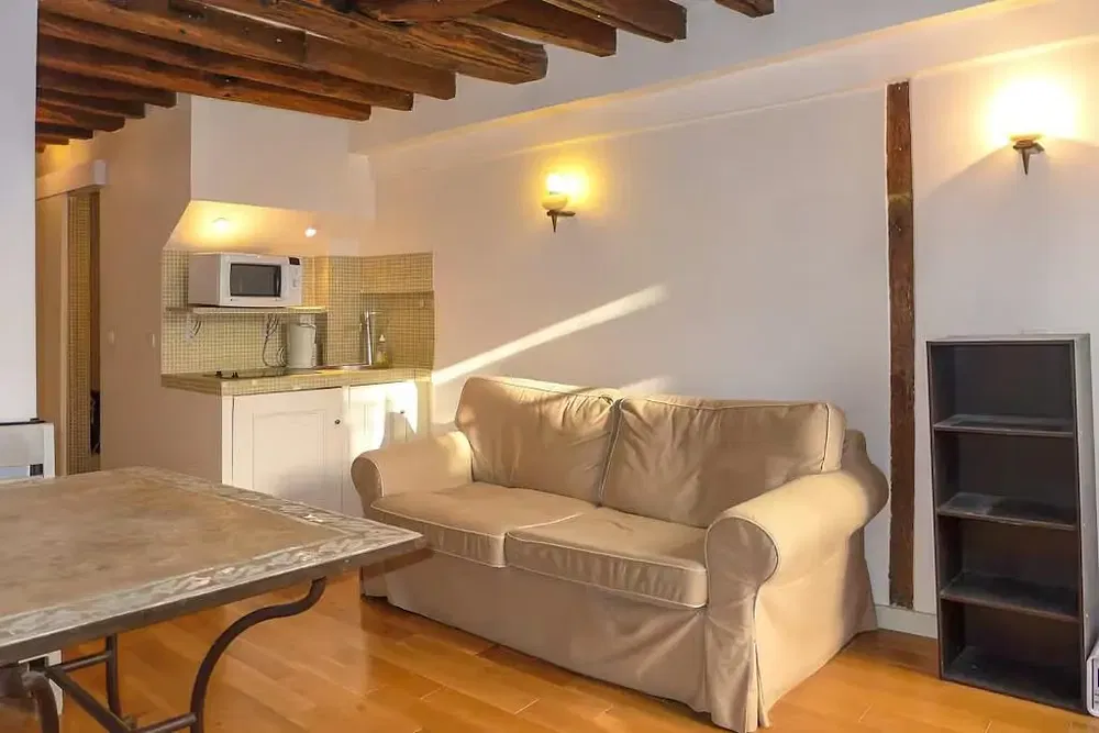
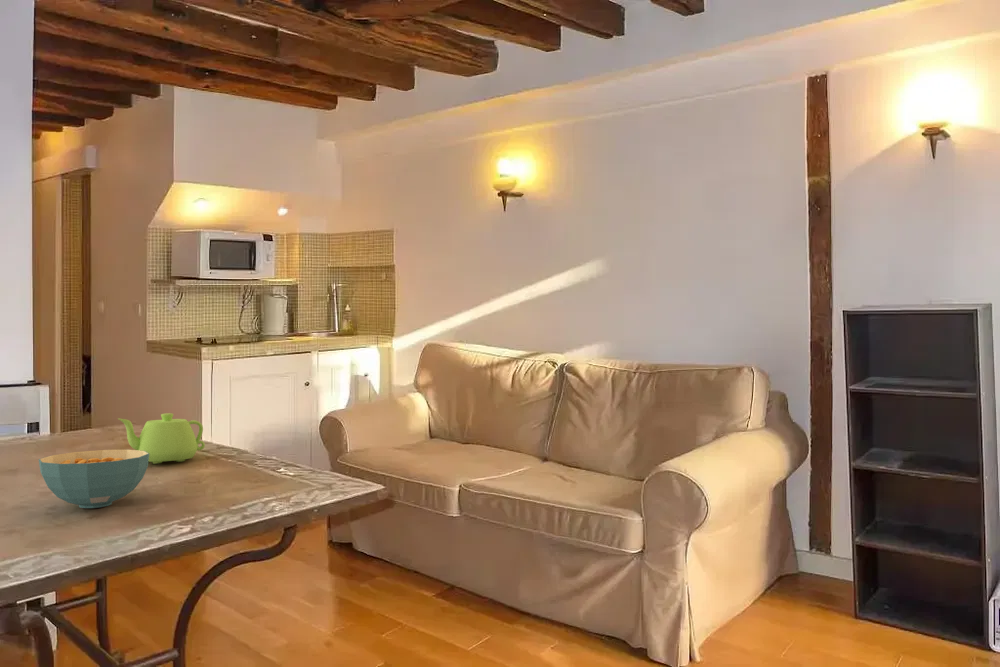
+ teapot [117,412,206,464]
+ cereal bowl [38,449,149,509]
